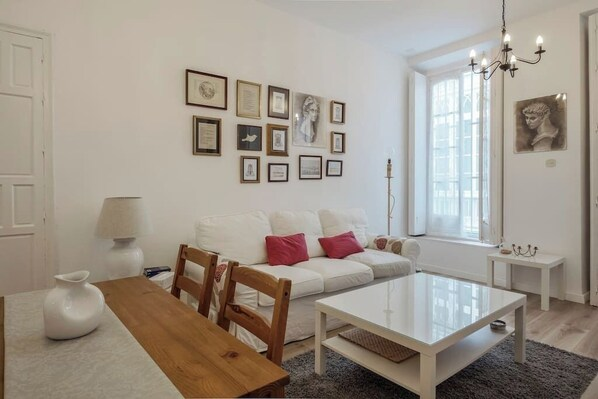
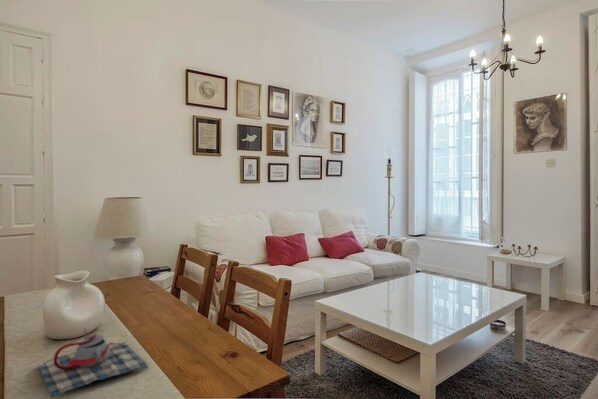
+ teapot [37,327,149,399]
